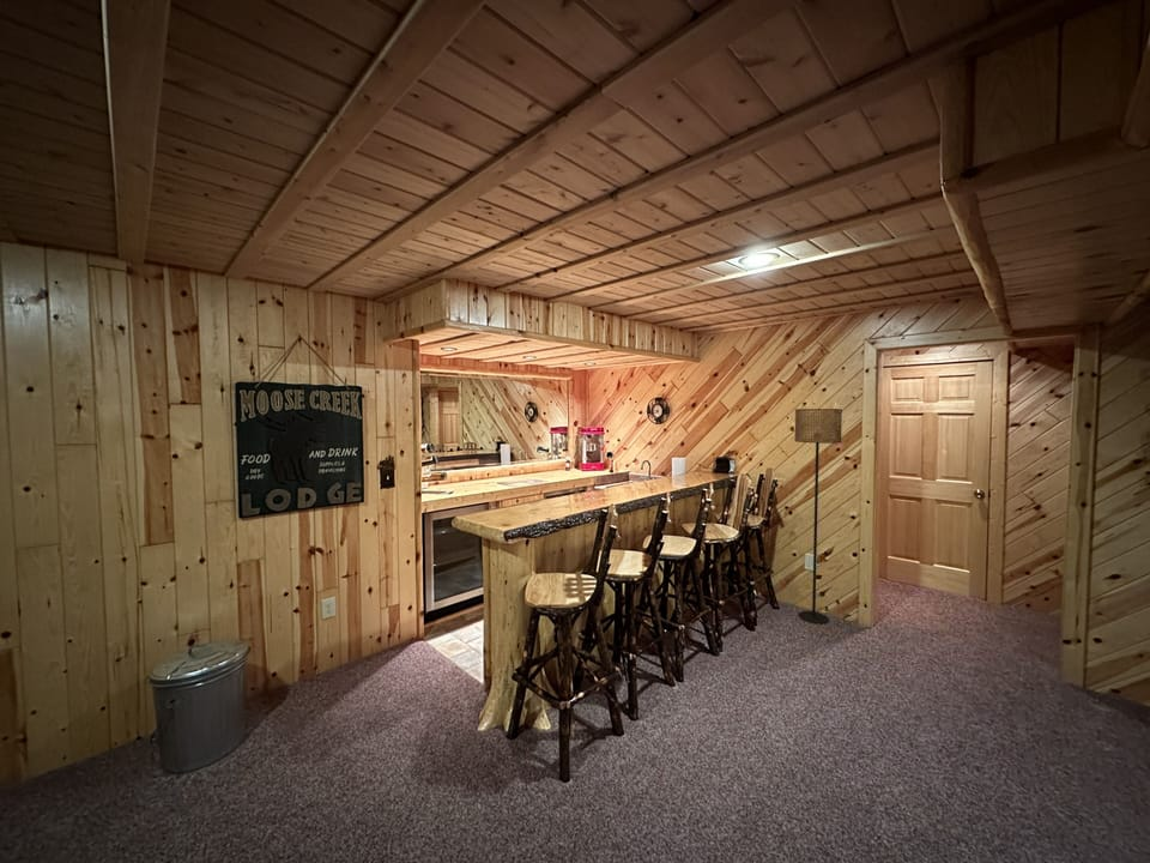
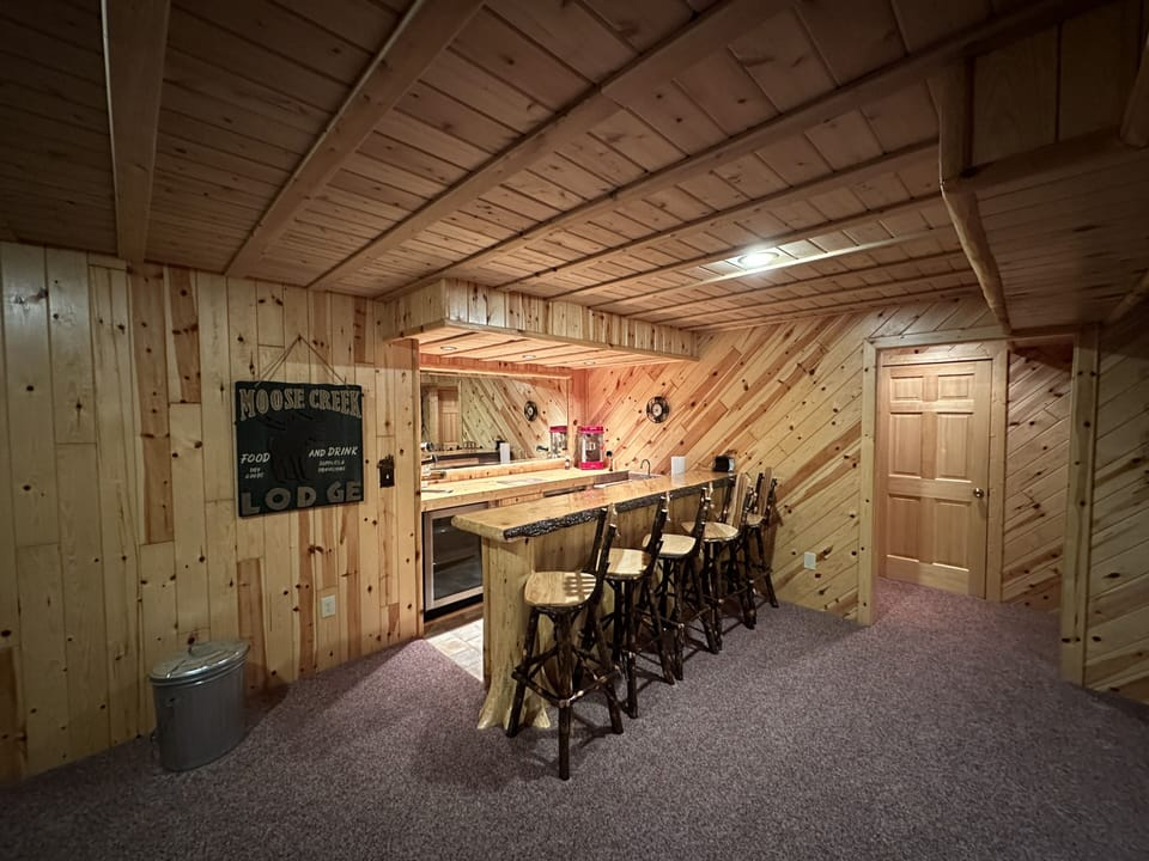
- floor lamp [793,408,843,624]
